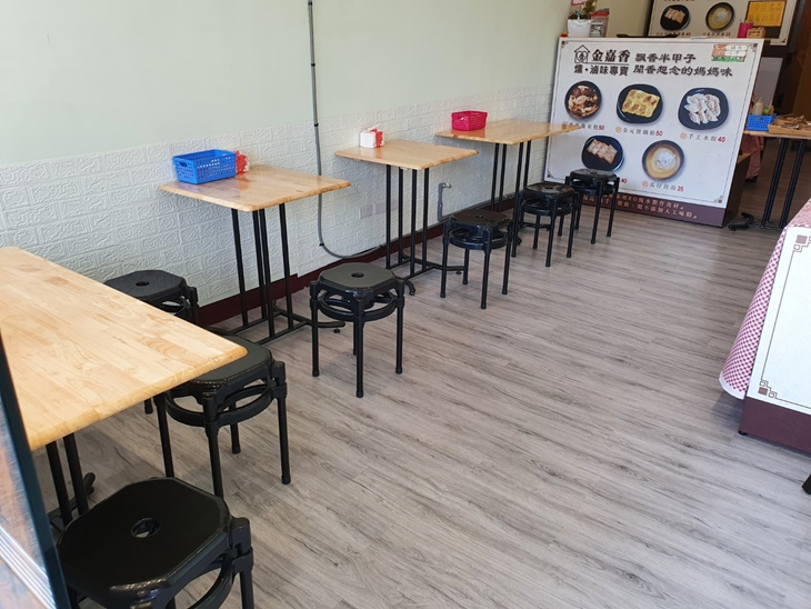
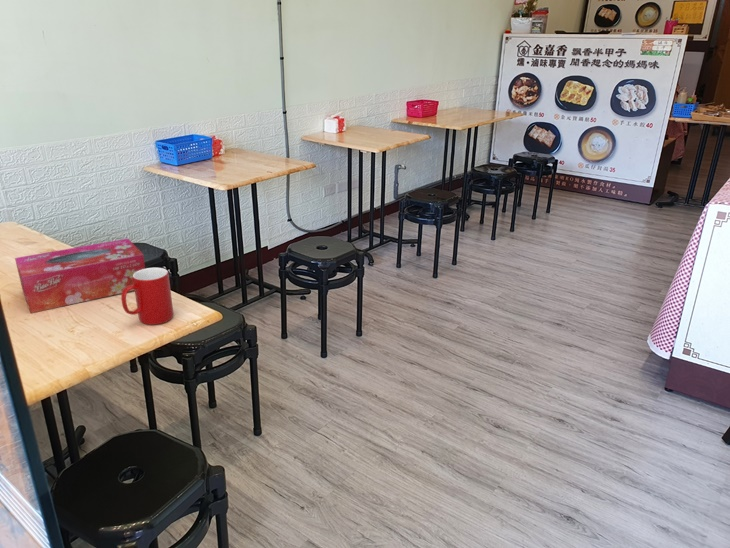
+ cup [120,267,174,326]
+ tissue box [14,238,146,314]
